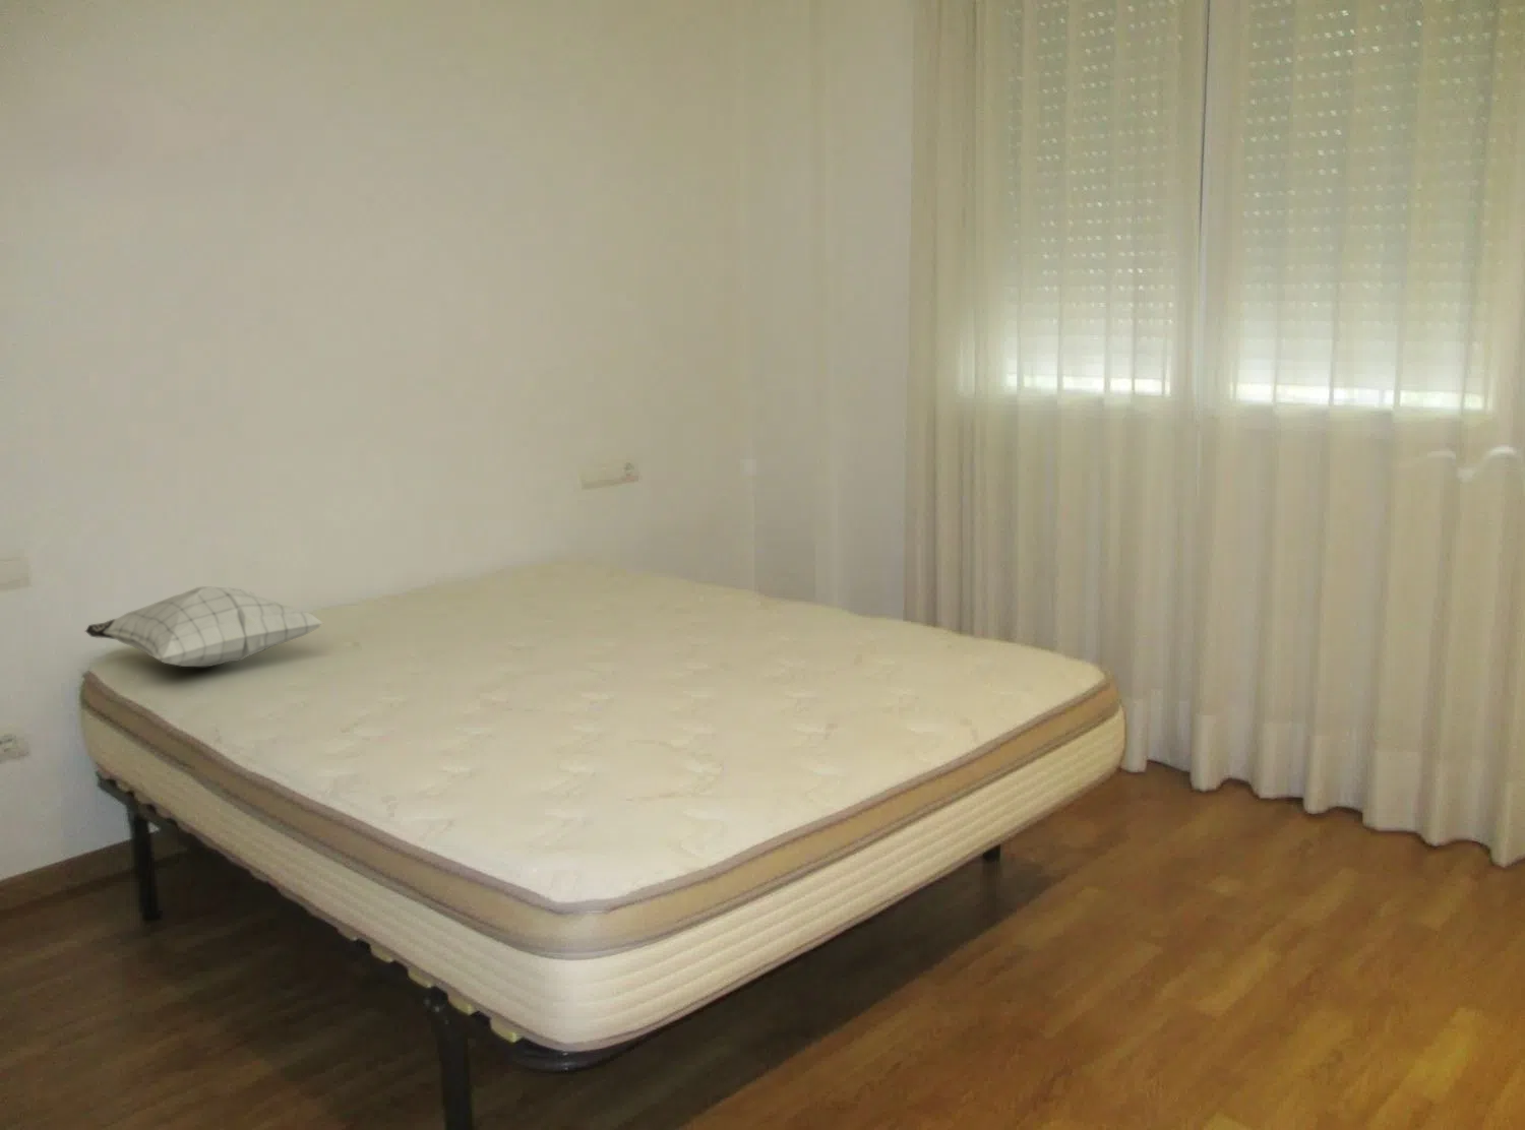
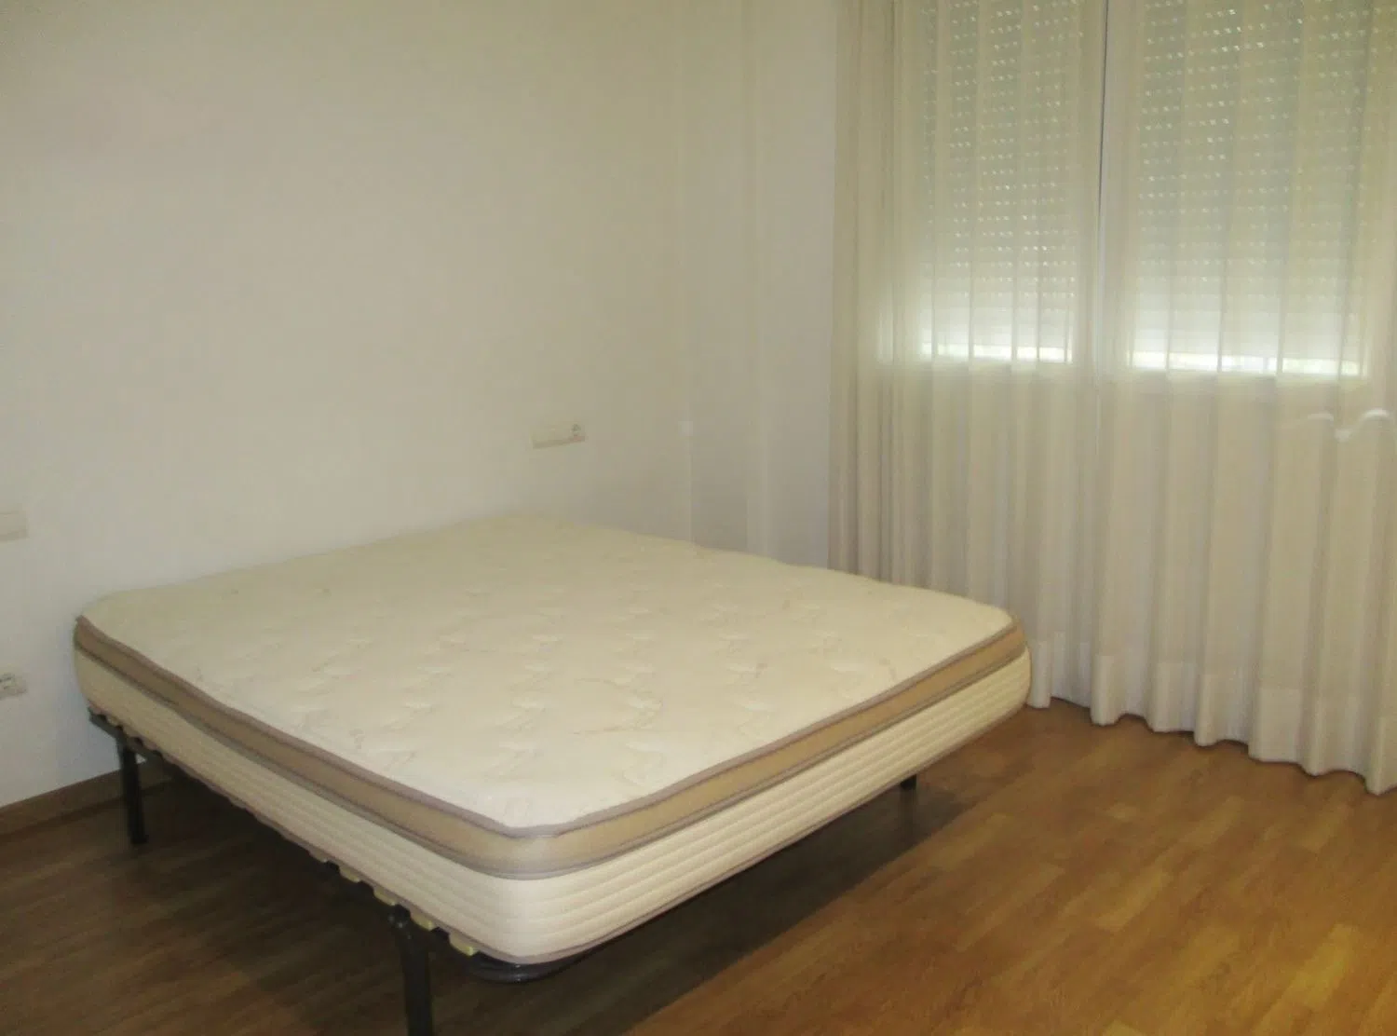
- pillow [84,585,324,667]
